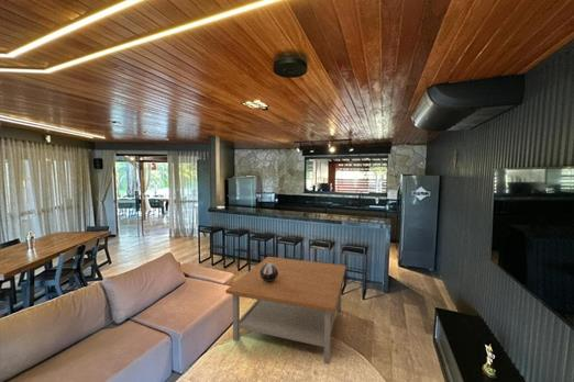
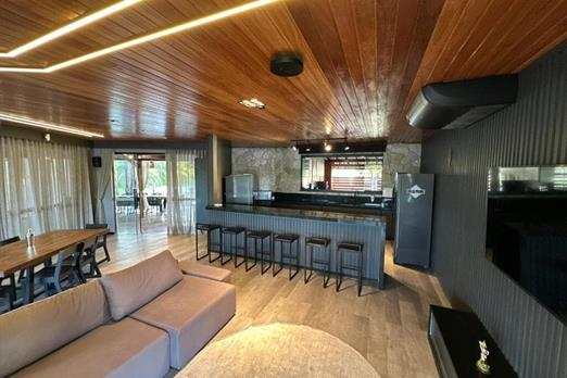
- decorative sphere [260,262,278,282]
- coffee table [224,256,347,364]
